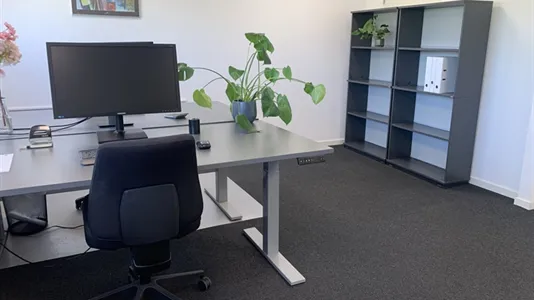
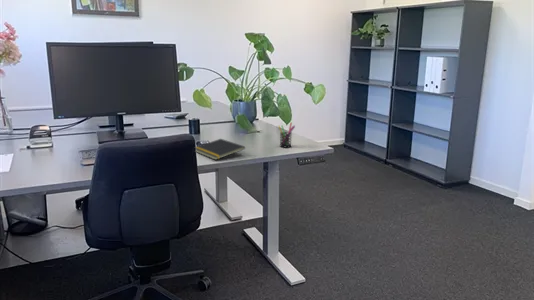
+ notepad [195,138,246,161]
+ pen holder [277,121,296,148]
